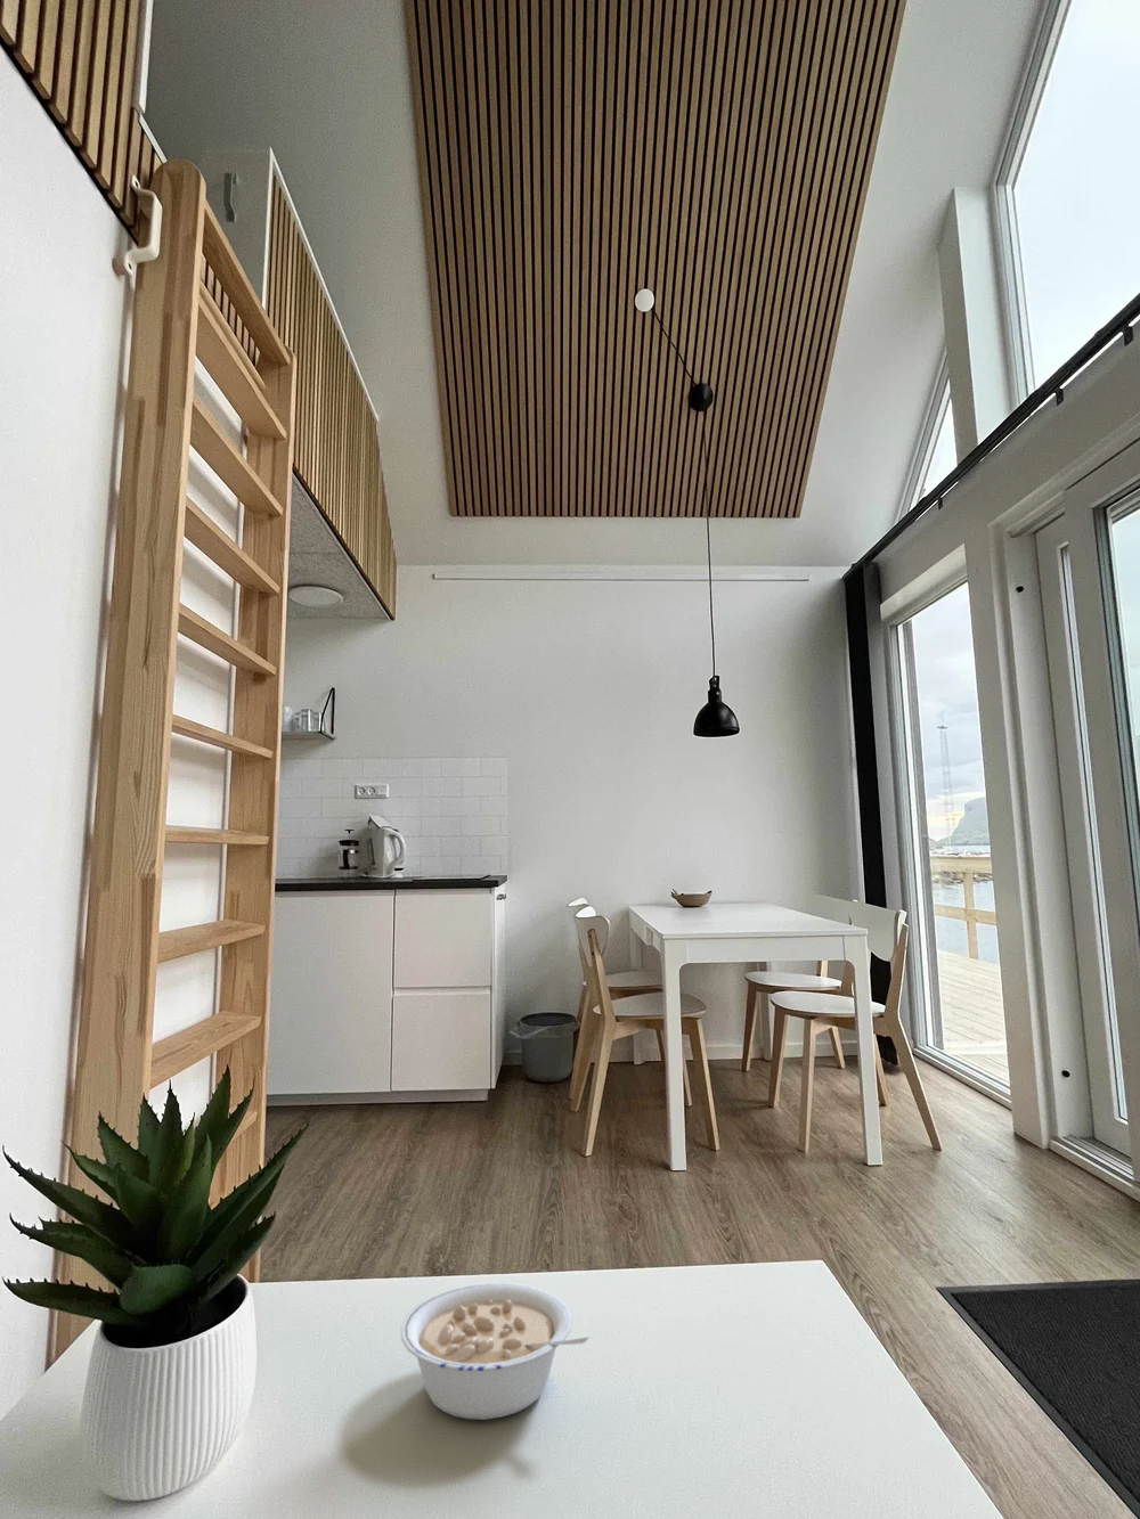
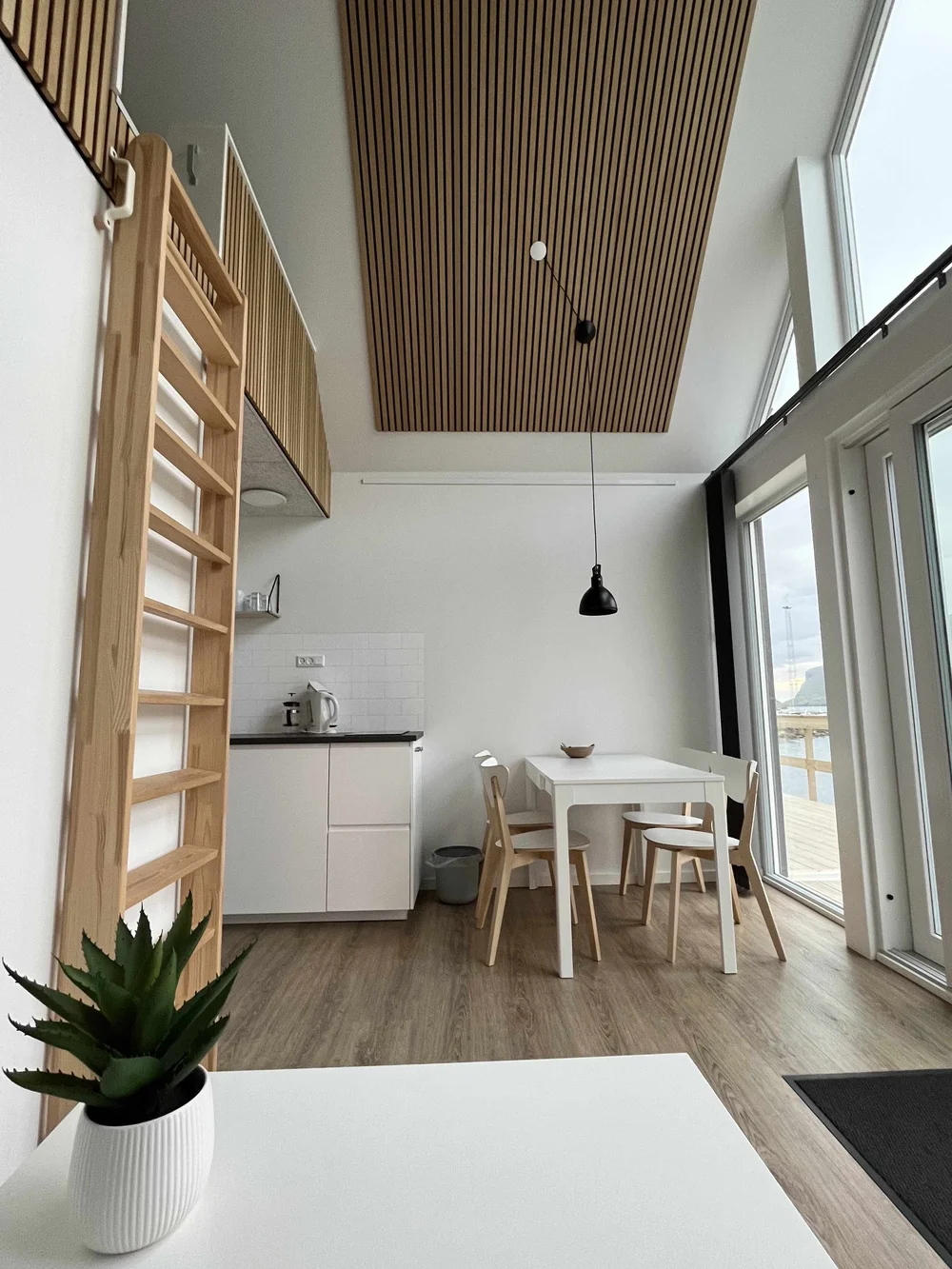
- legume [400,1282,593,1421]
